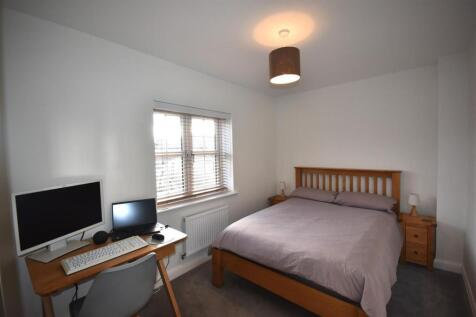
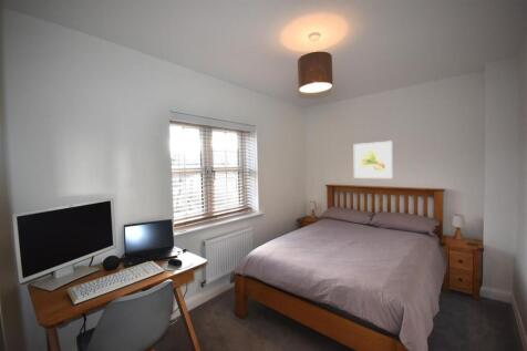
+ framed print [353,140,393,179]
